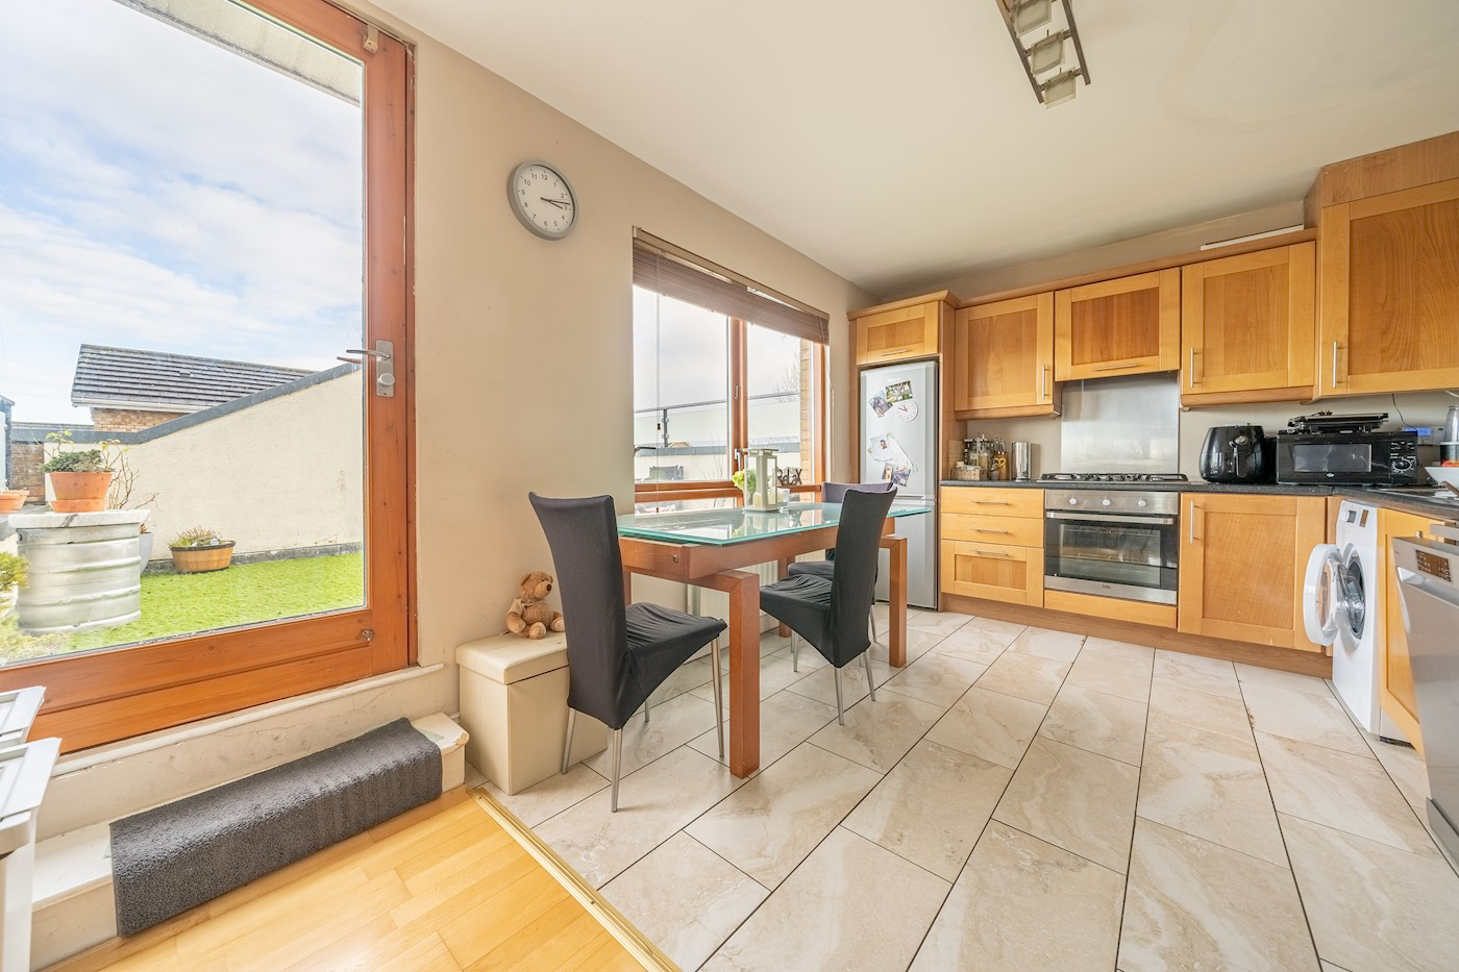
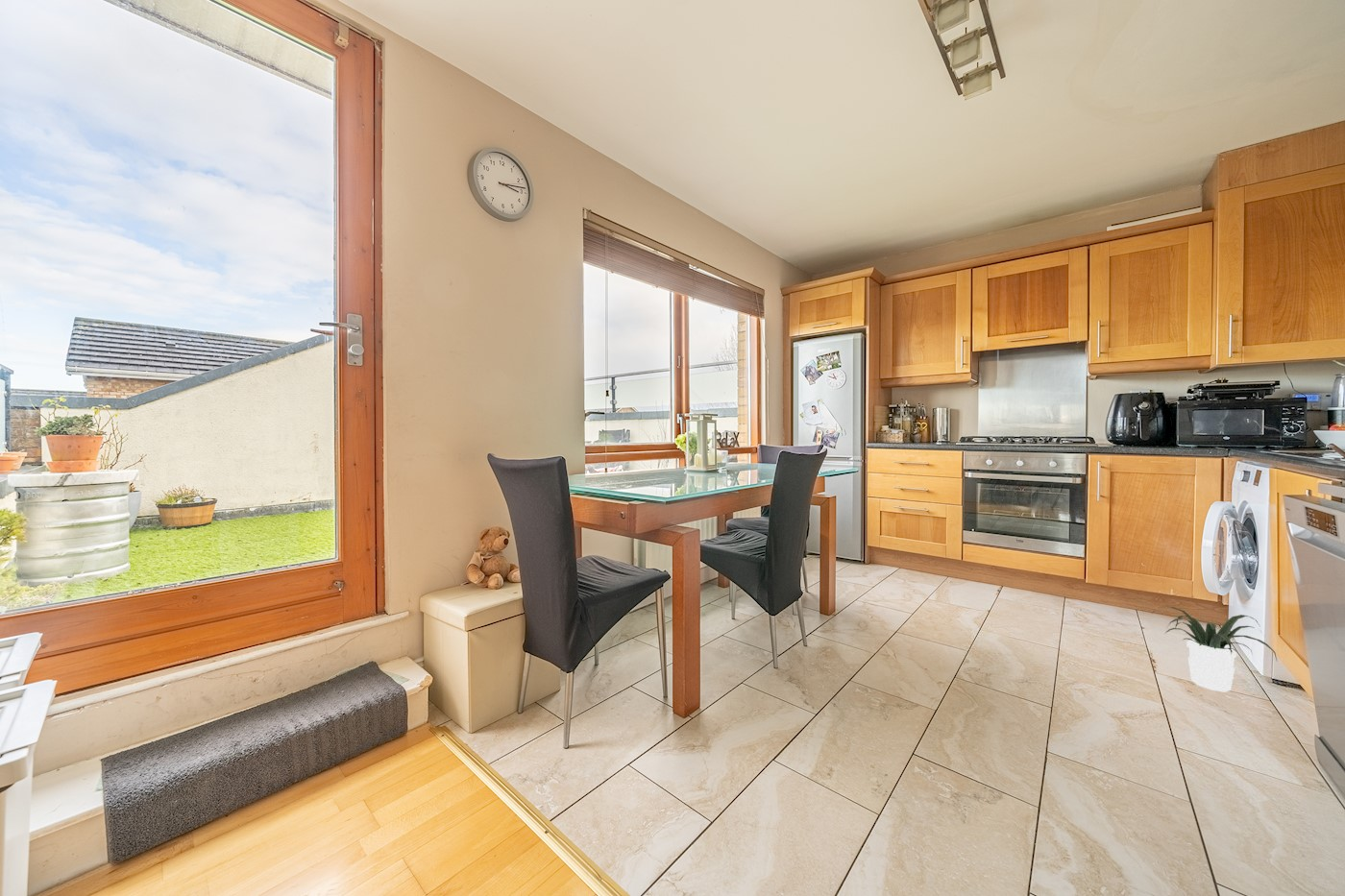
+ potted plant [1151,605,1278,693]
